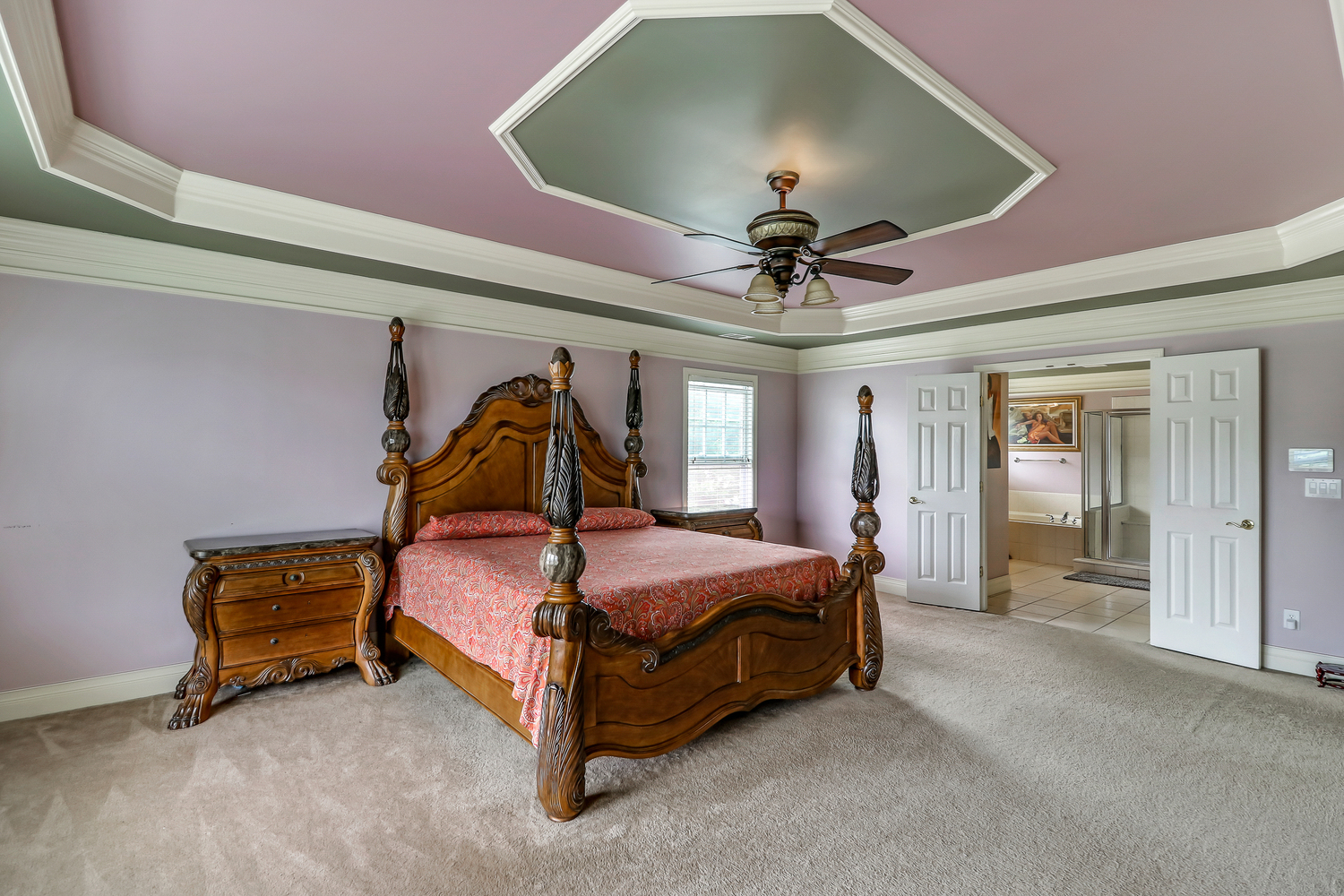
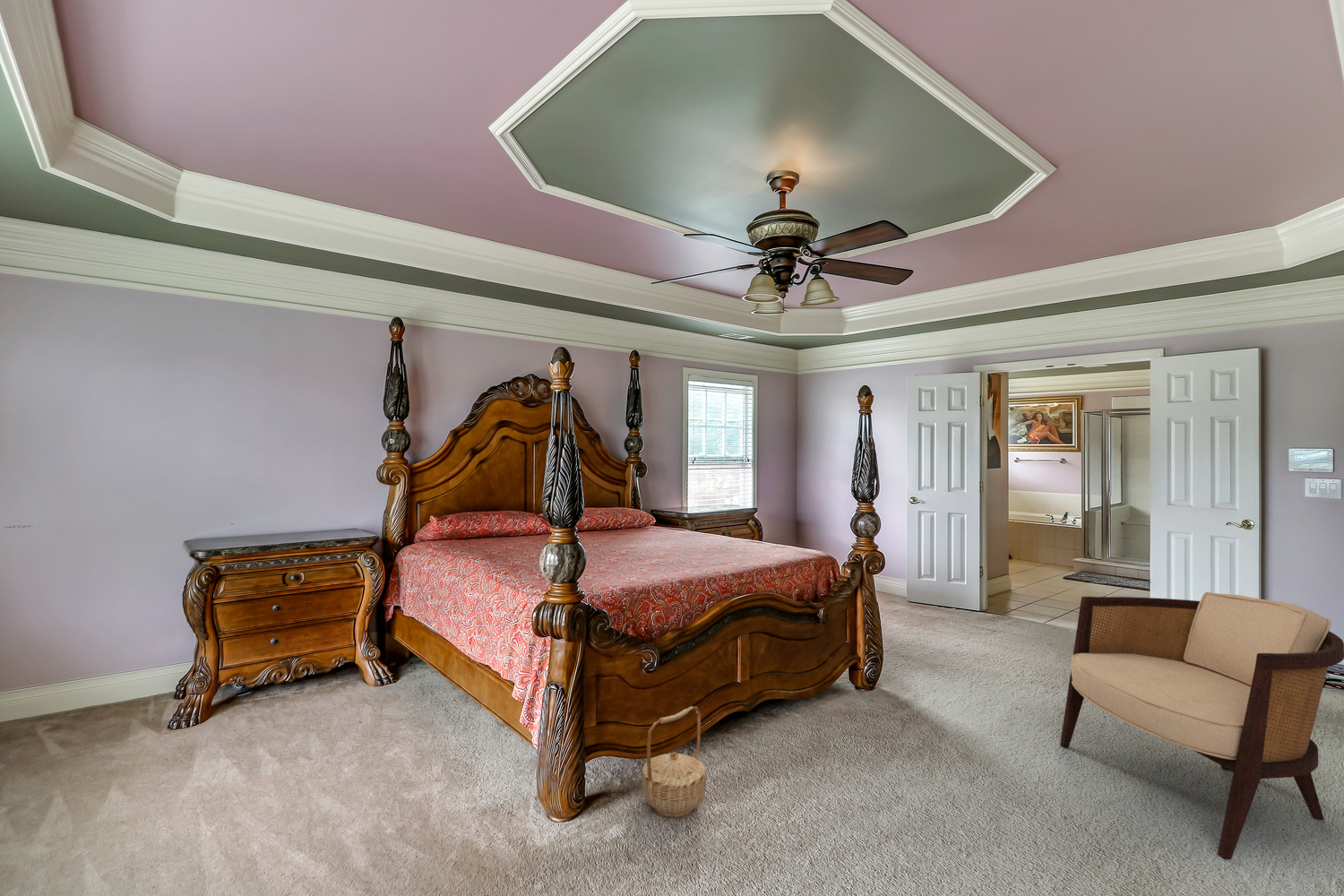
+ armchair [1059,591,1344,860]
+ basket [641,705,708,819]
